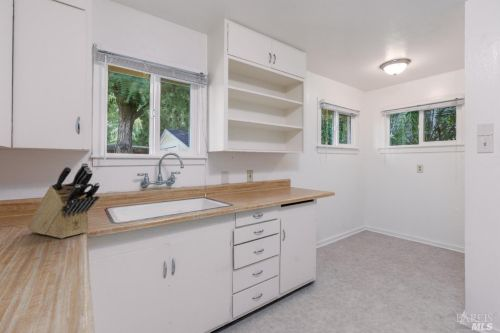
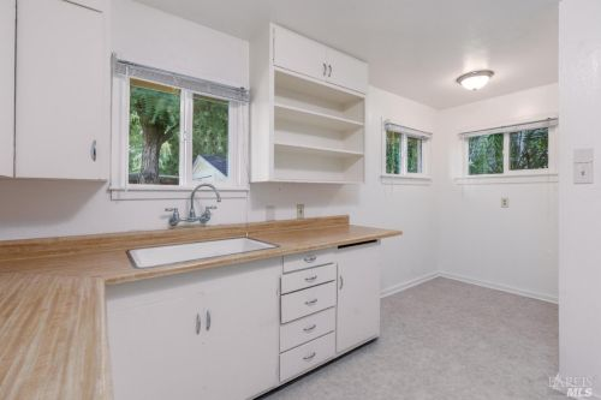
- knife block [26,162,101,239]
